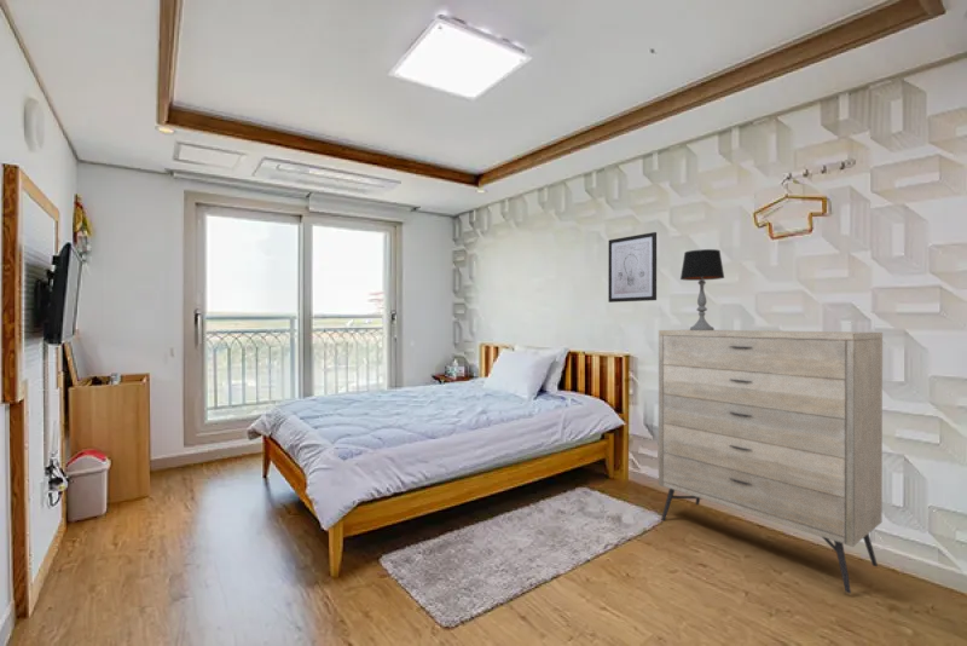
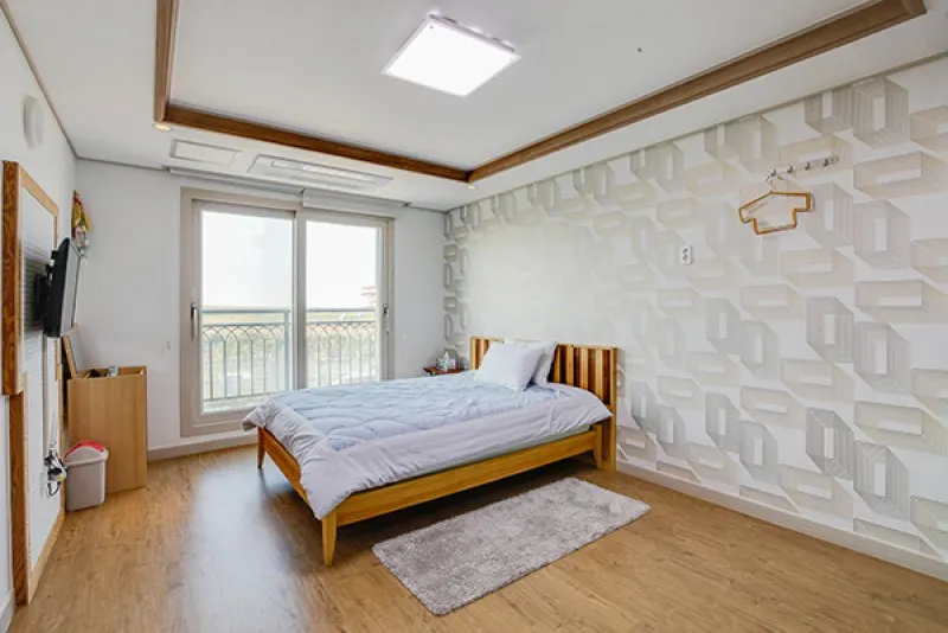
- dresser [658,329,884,595]
- table lamp [679,248,725,330]
- wall art [607,231,658,304]
